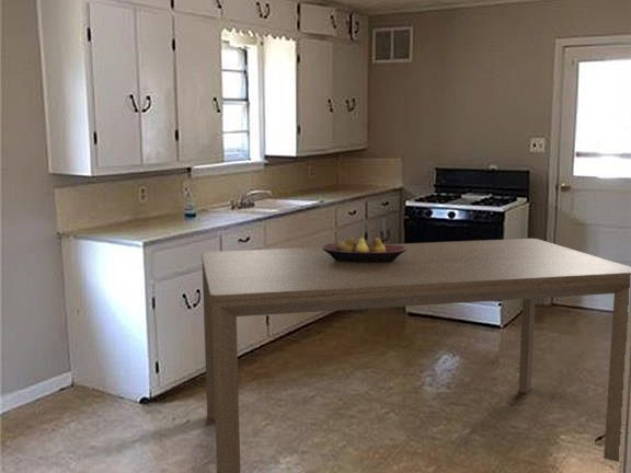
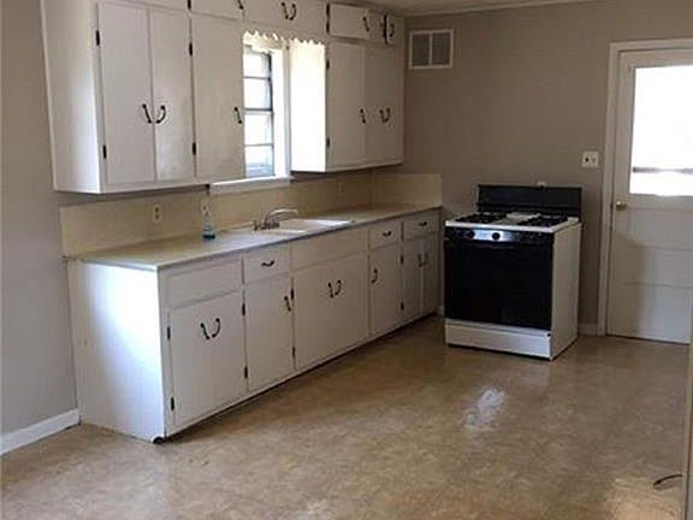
- dining table [200,238,631,473]
- fruit bowl [321,236,406,263]
